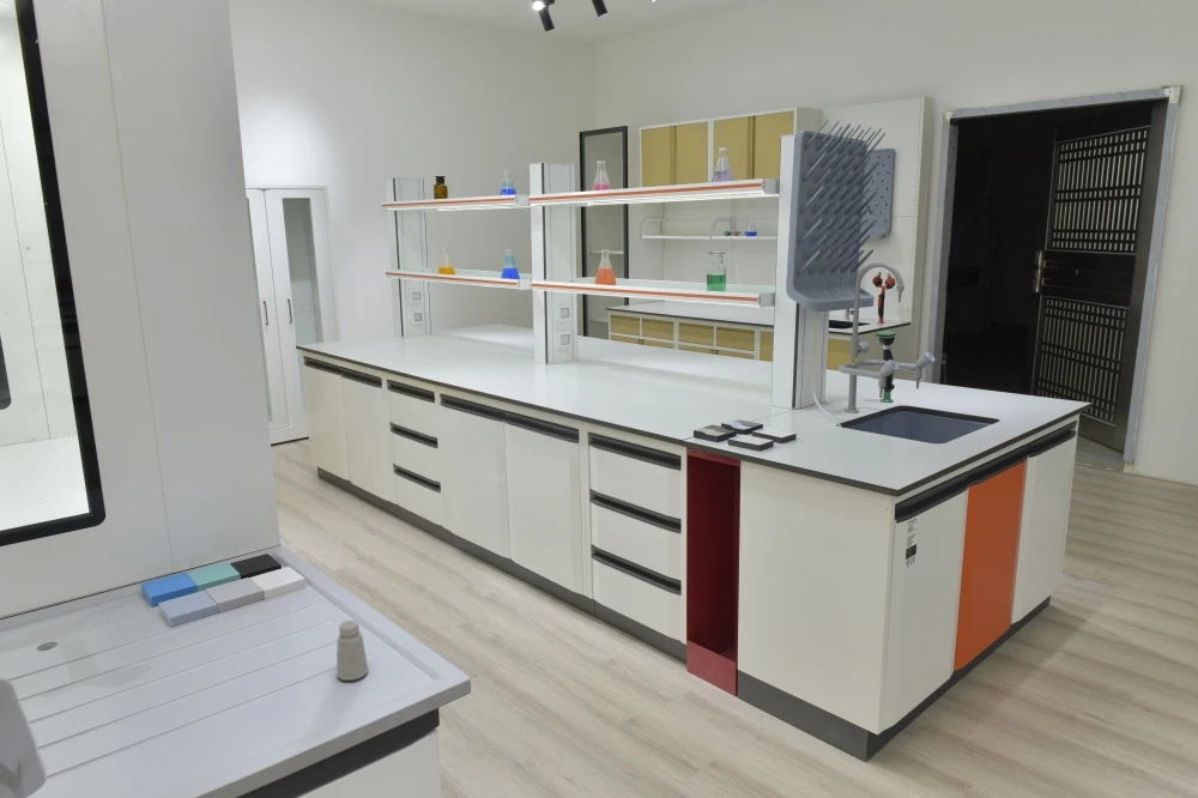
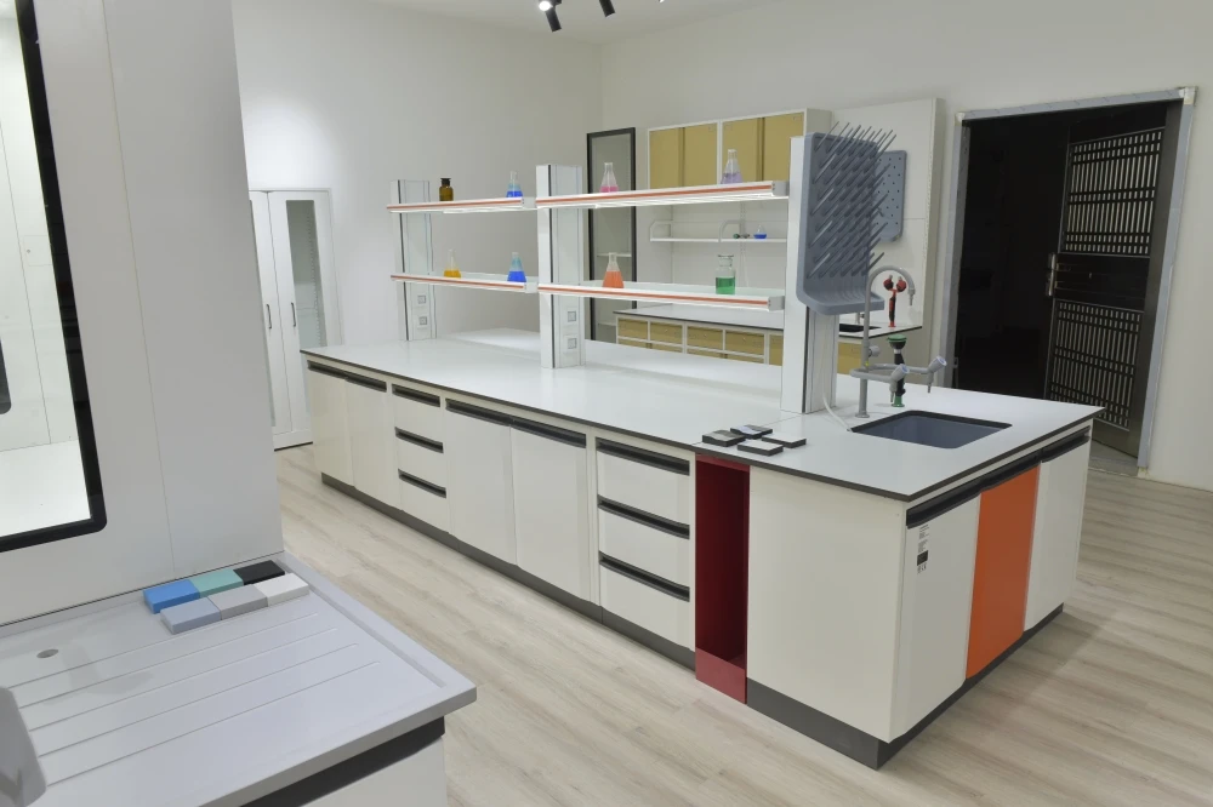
- saltshaker [335,619,369,682]
